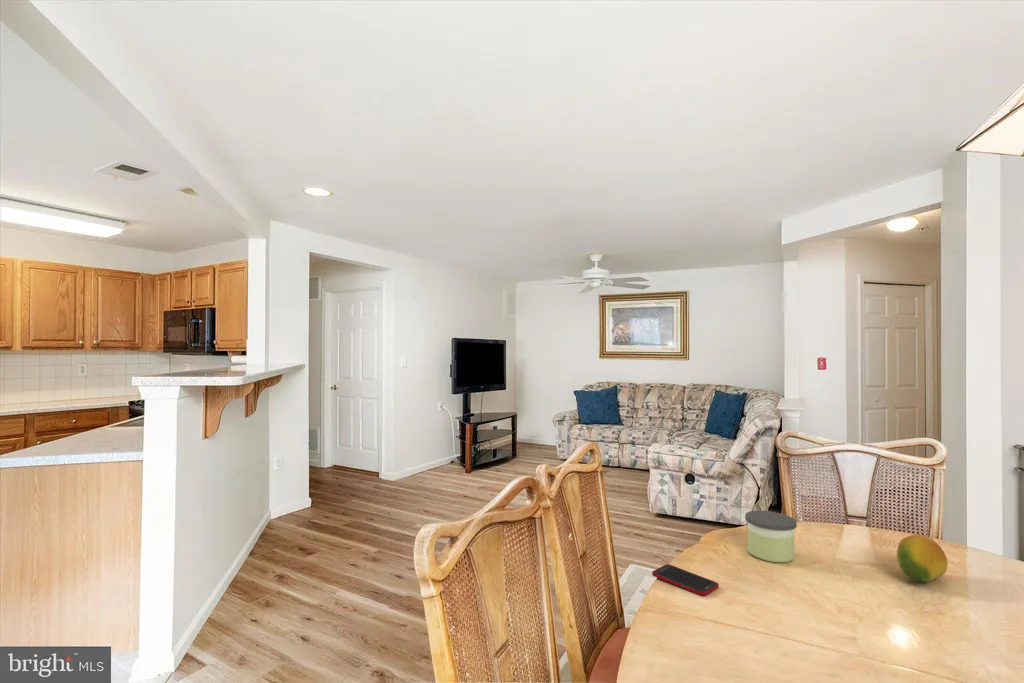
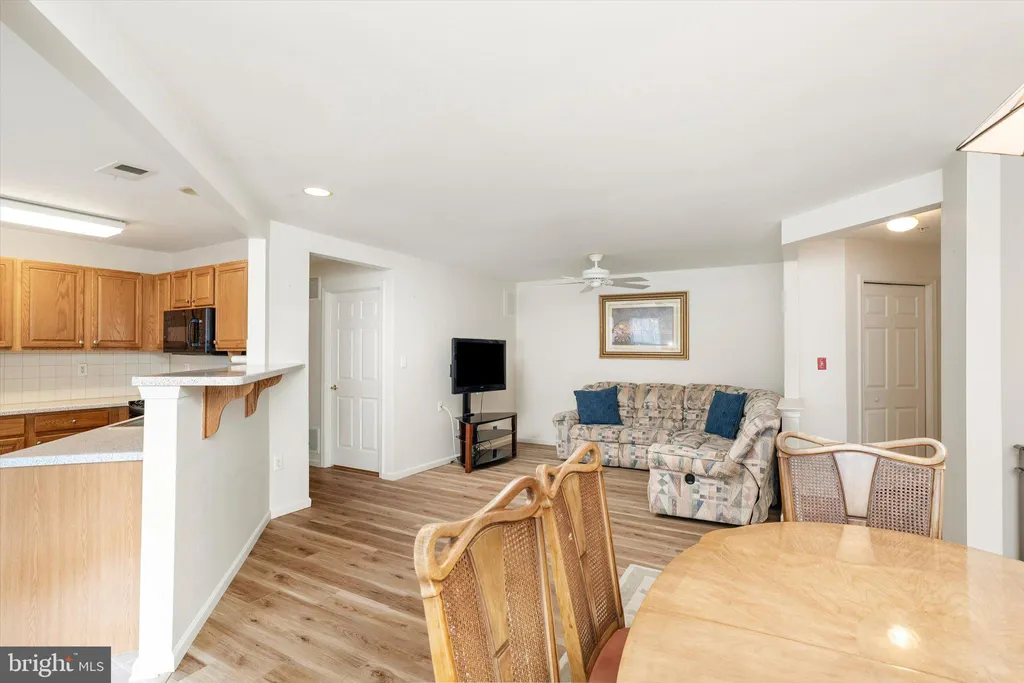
- cell phone [651,563,720,597]
- candle [744,510,798,564]
- fruit [896,534,949,585]
